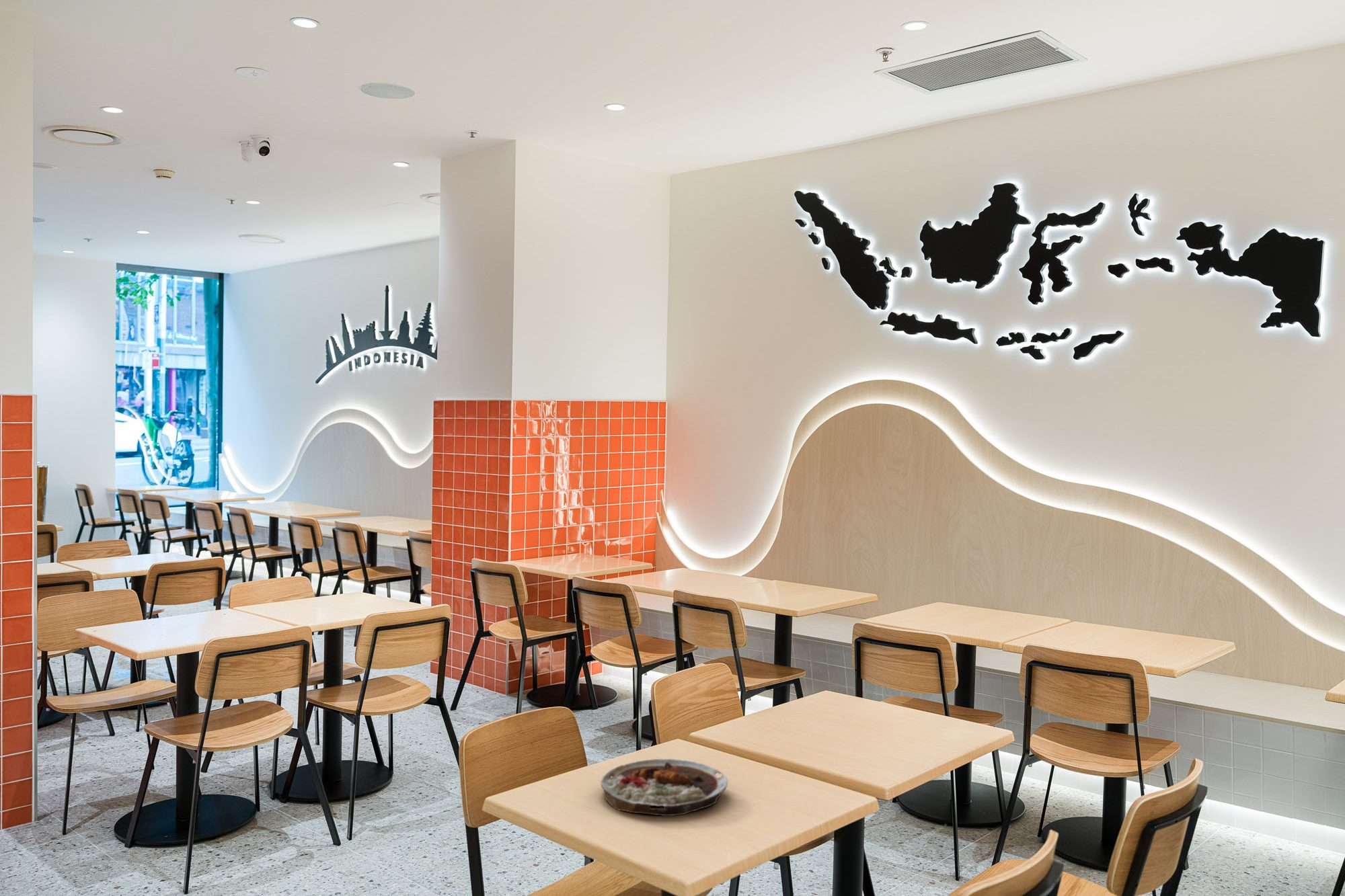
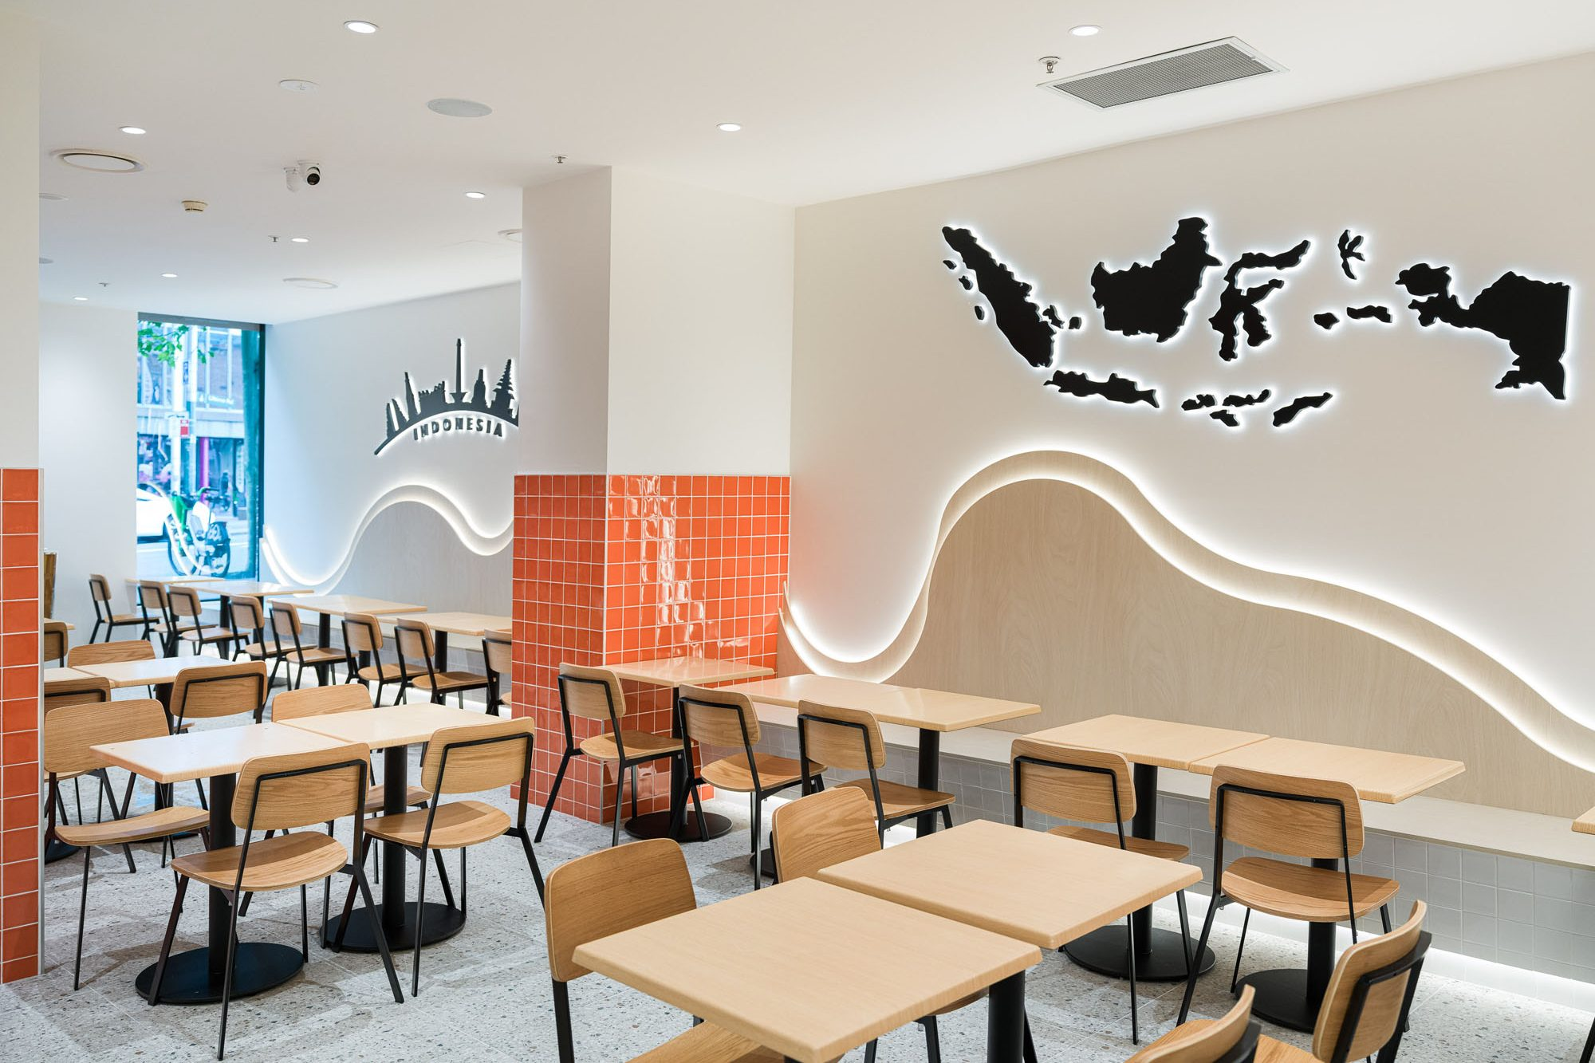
- plate [601,758,728,817]
